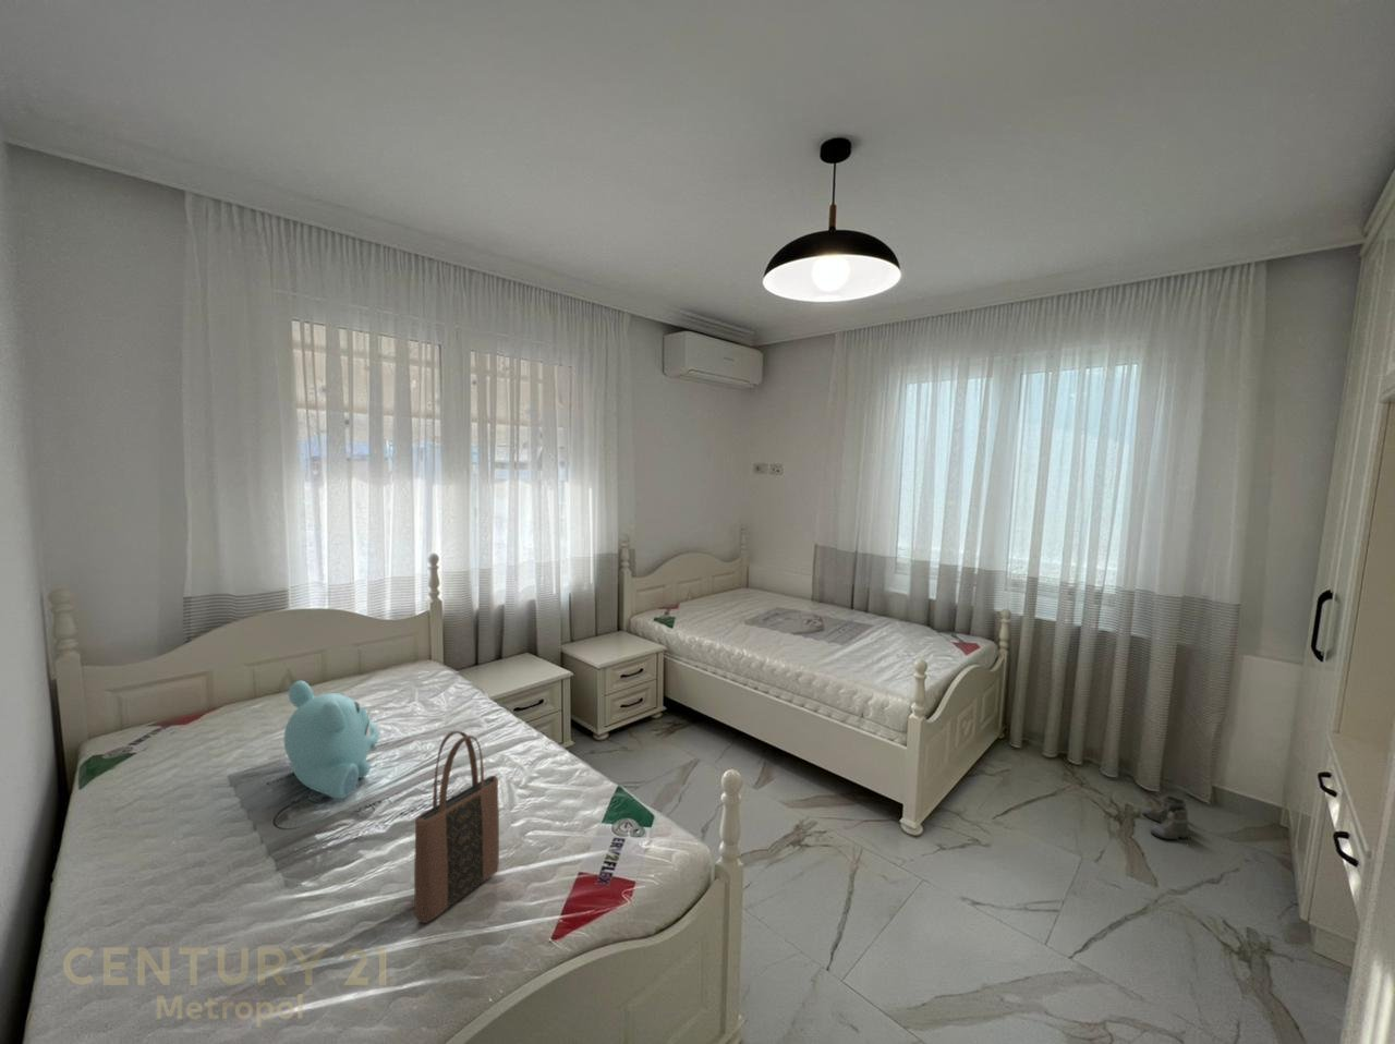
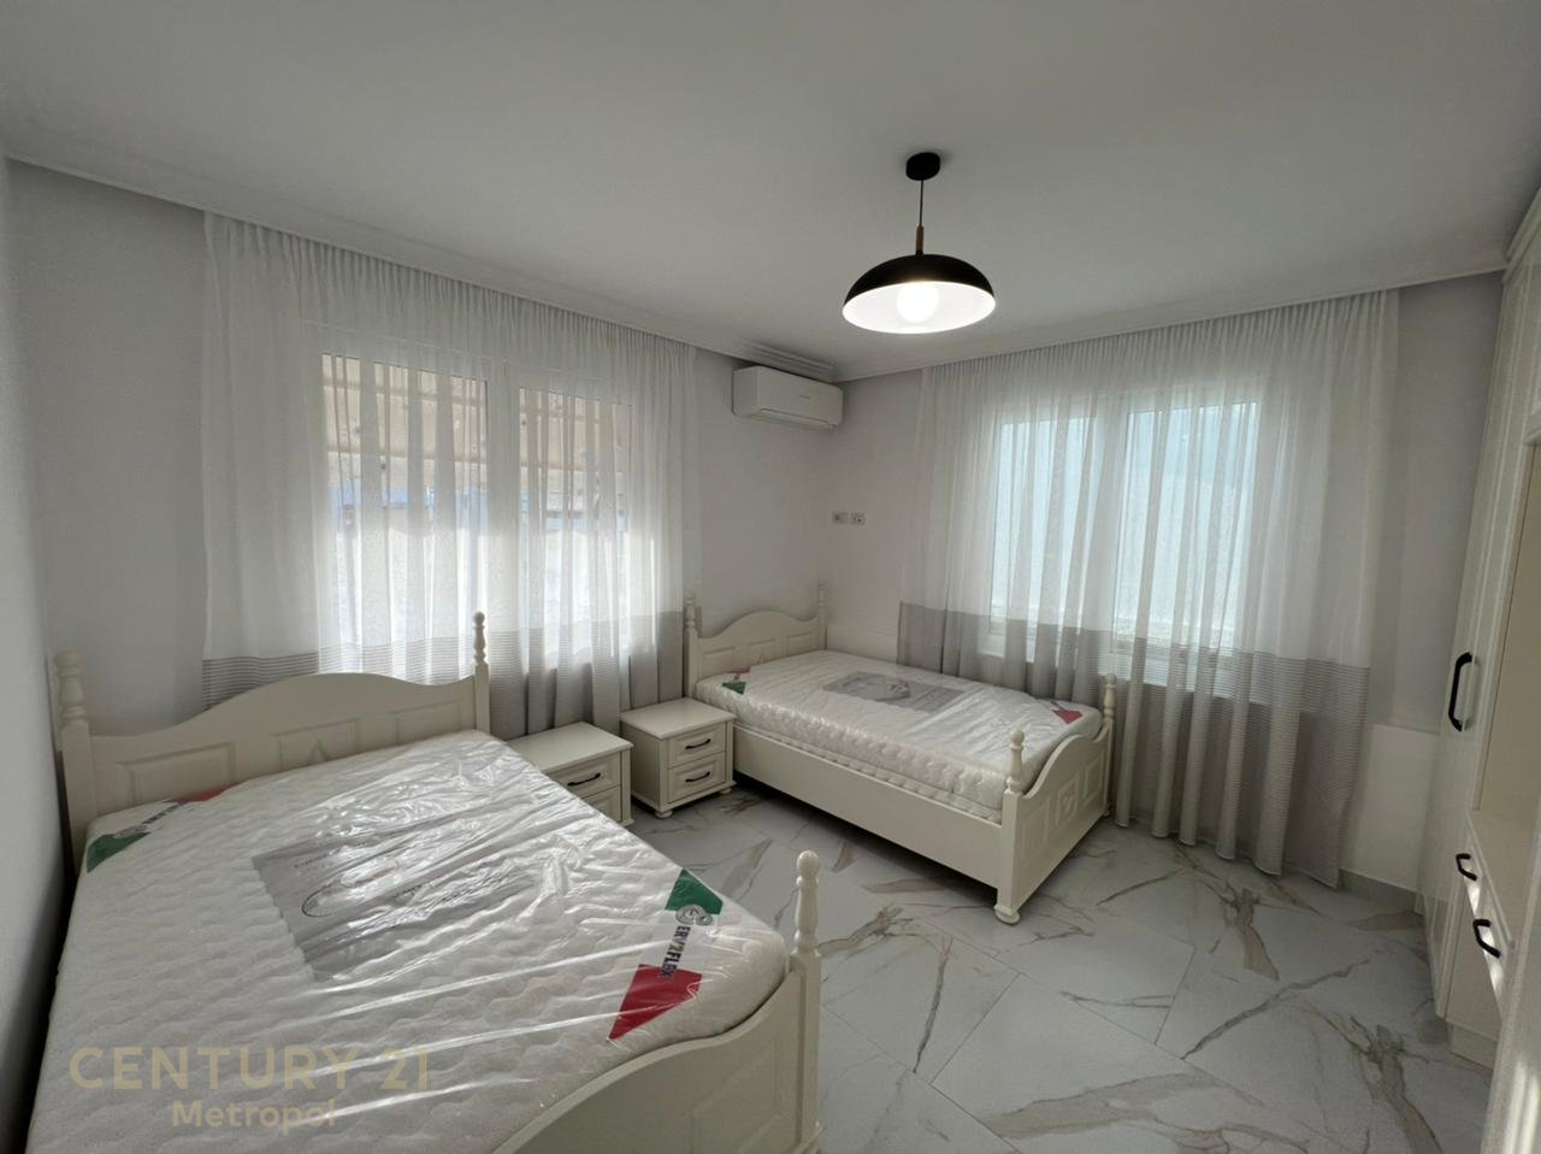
- tote bag [413,730,500,924]
- teddy bear [283,679,381,799]
- boots [1141,793,1190,844]
